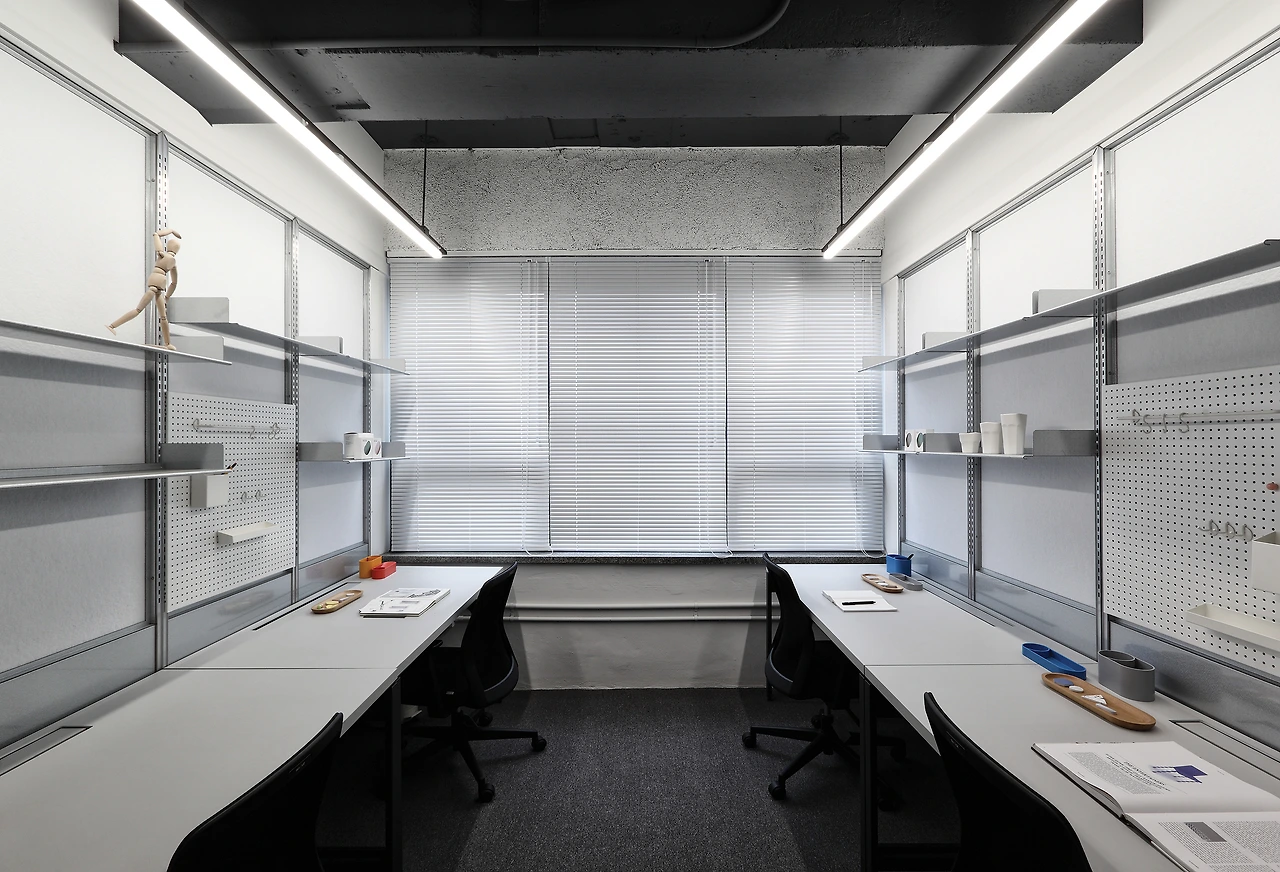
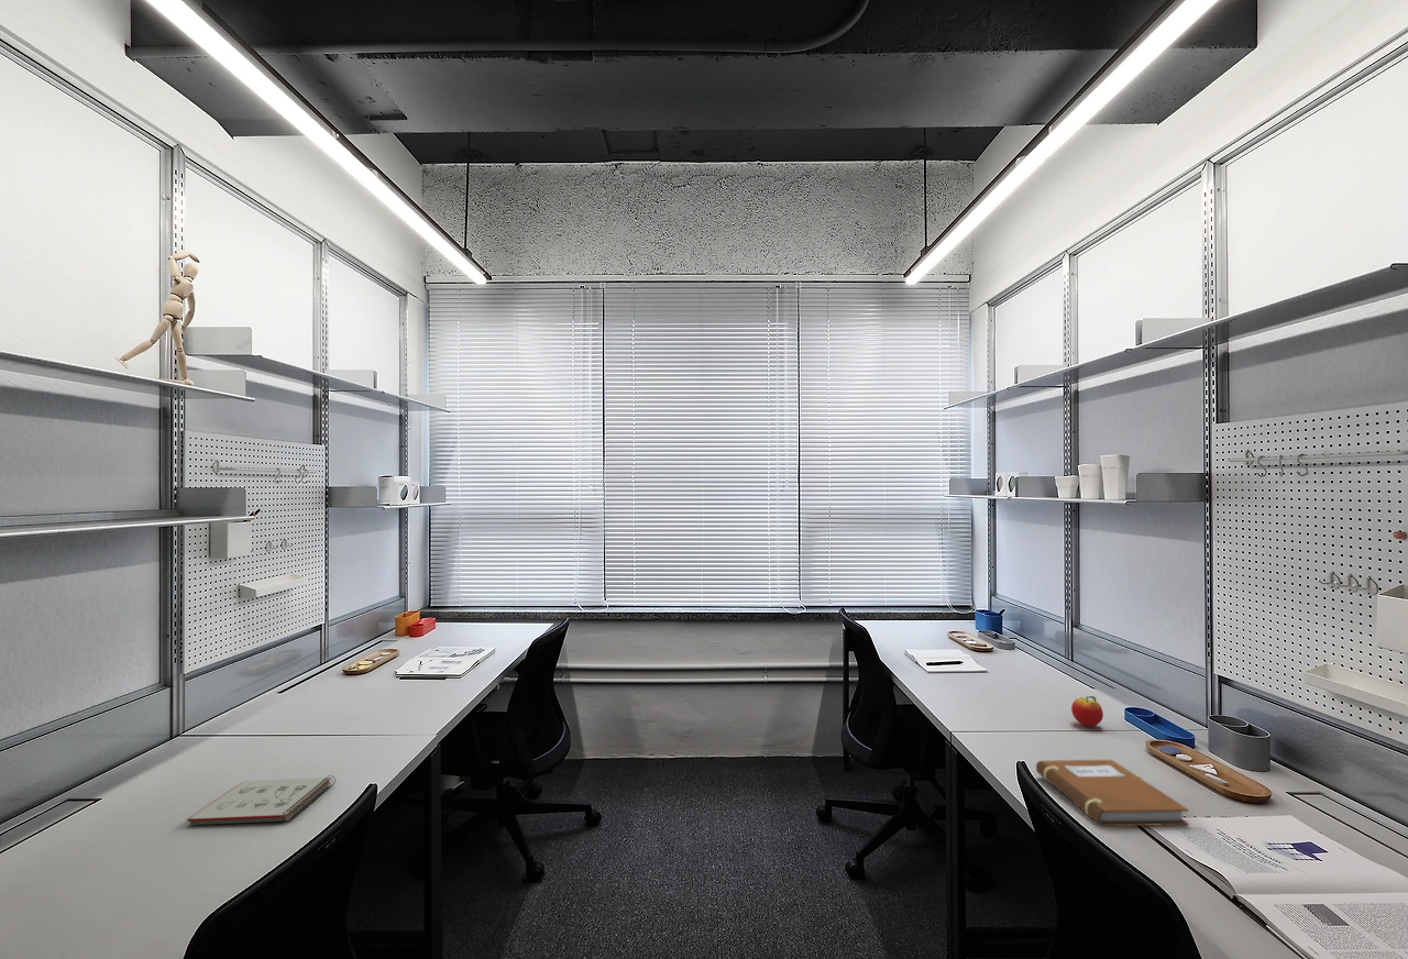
+ notepad [186,774,337,826]
+ apple [1070,695,1104,727]
+ notebook [1035,759,1190,827]
